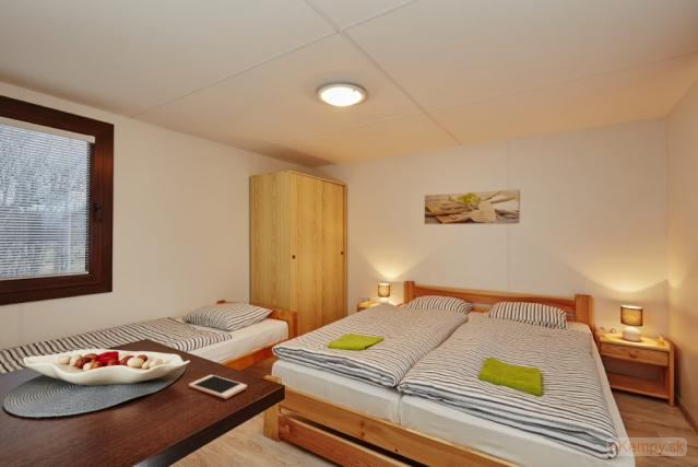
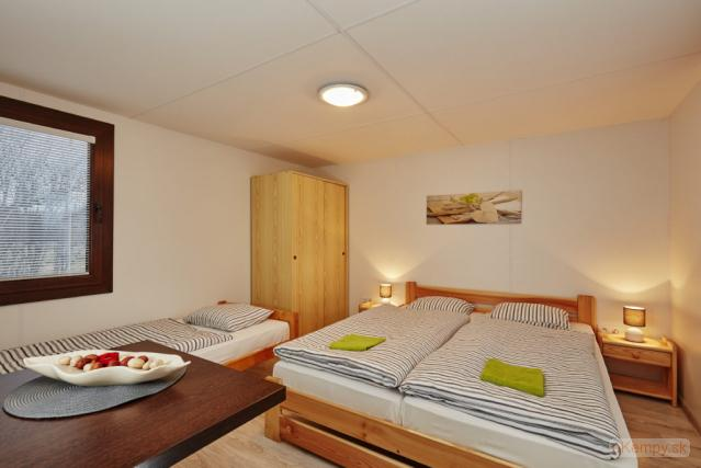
- cell phone [188,374,248,400]
